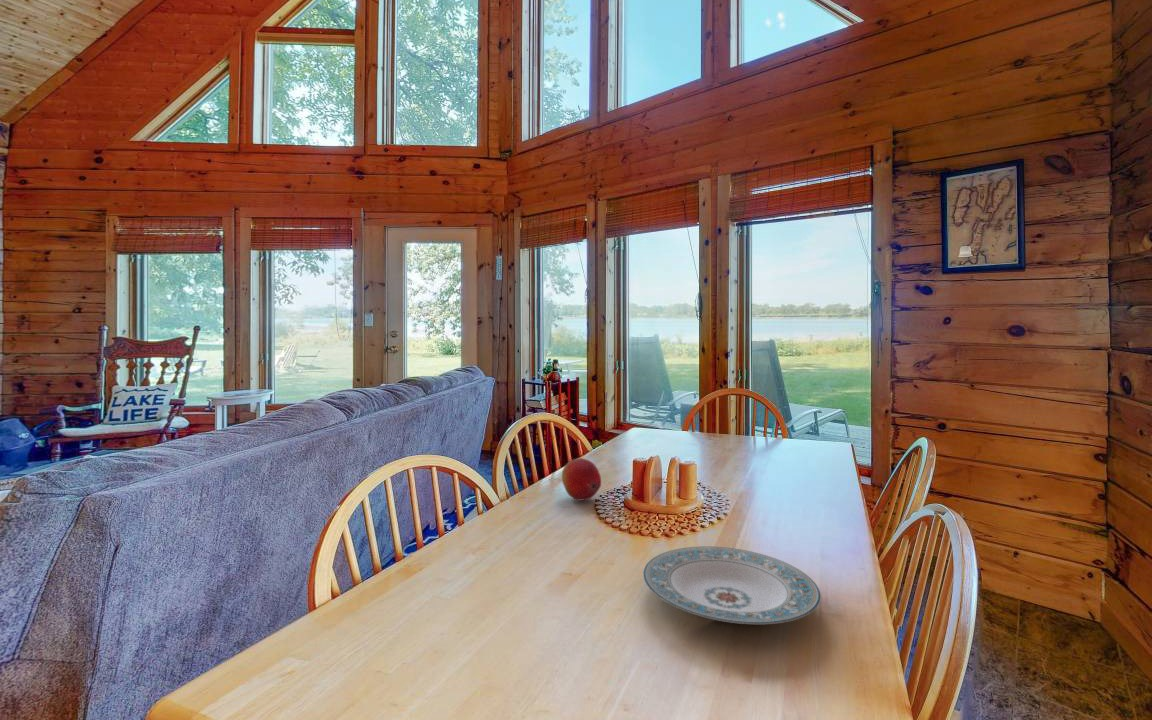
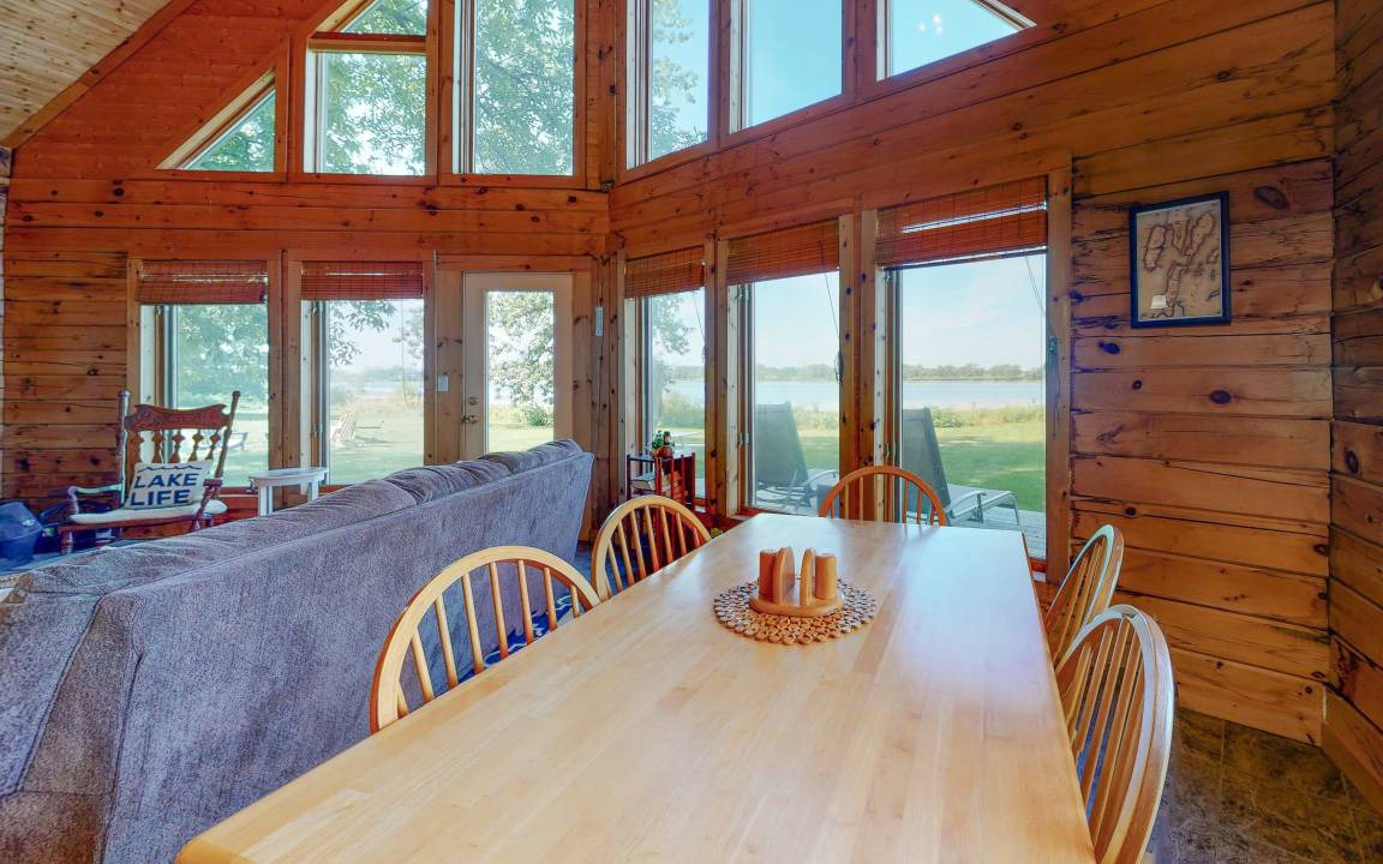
- plate [642,546,822,625]
- fruit [561,457,602,502]
